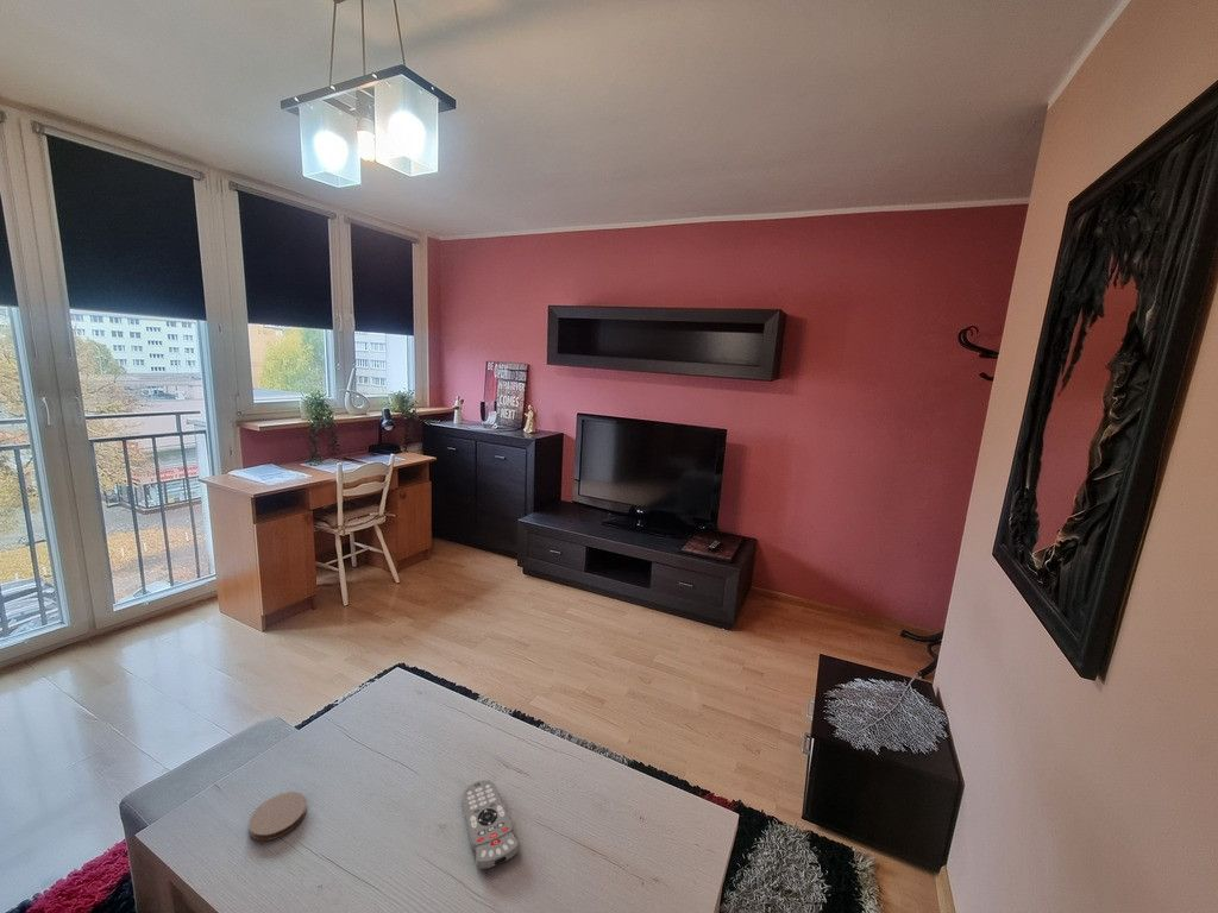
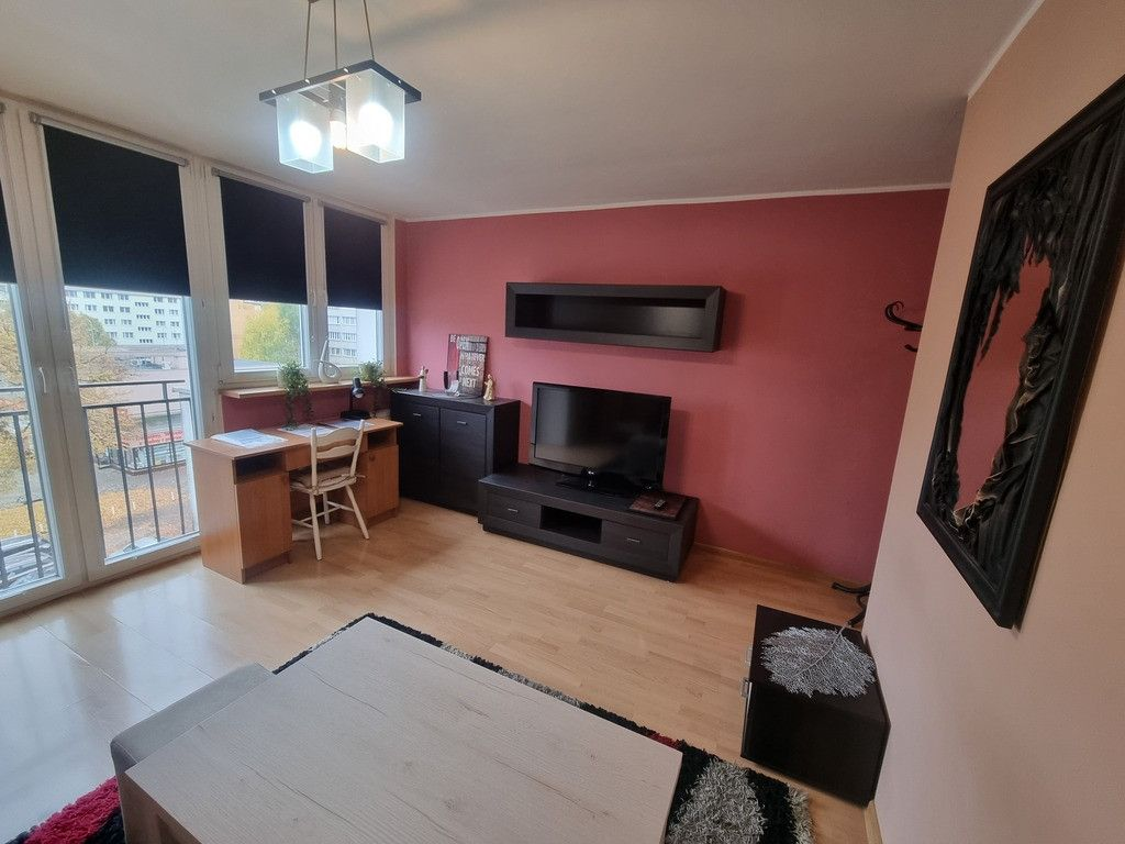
- coaster [247,791,308,842]
- remote control [460,779,521,870]
